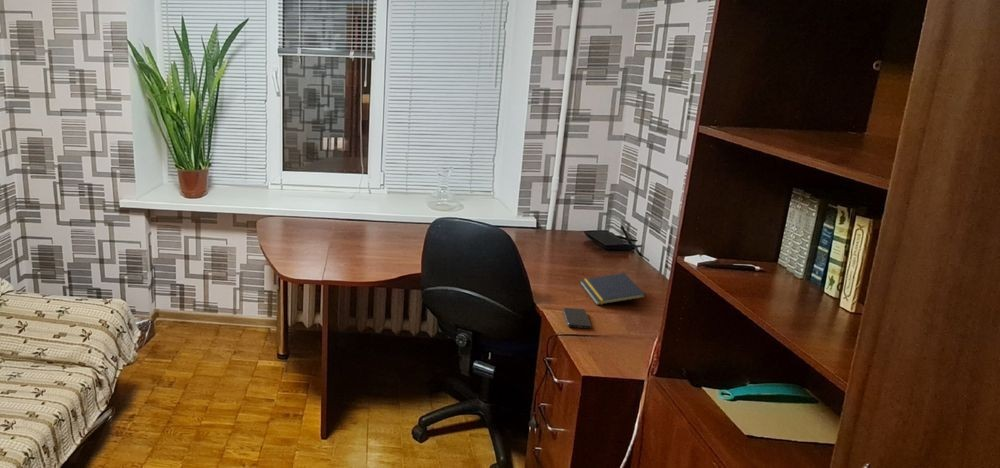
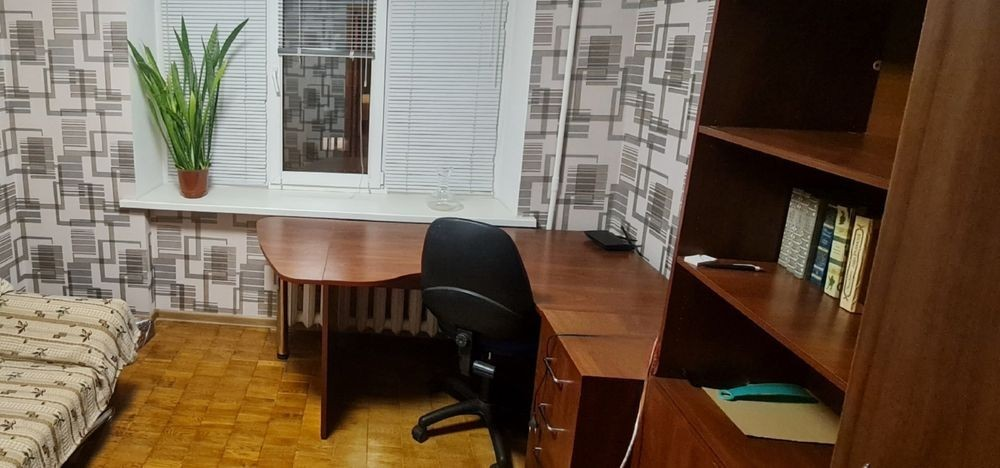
- notepad [579,272,646,306]
- smartphone [562,307,592,330]
